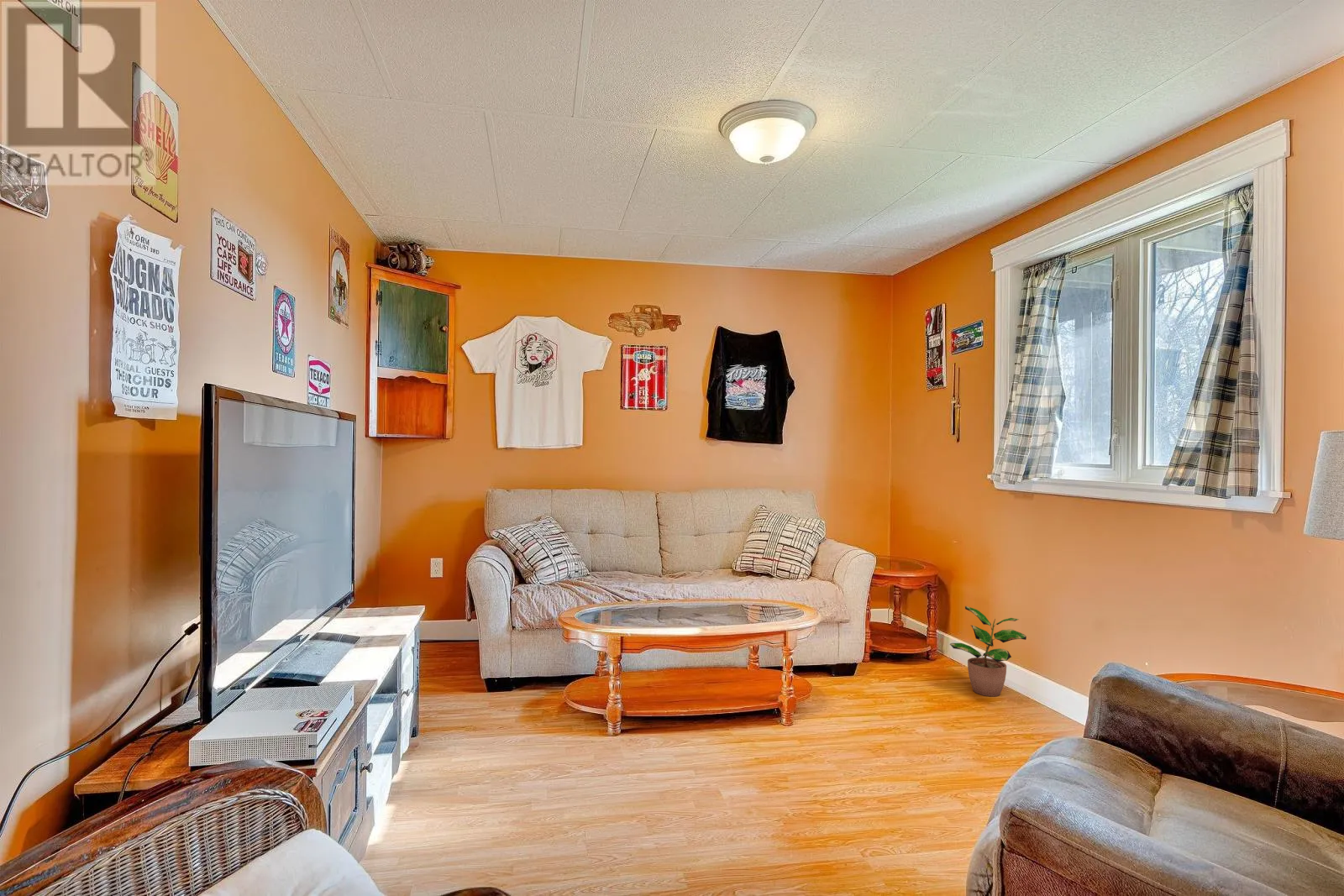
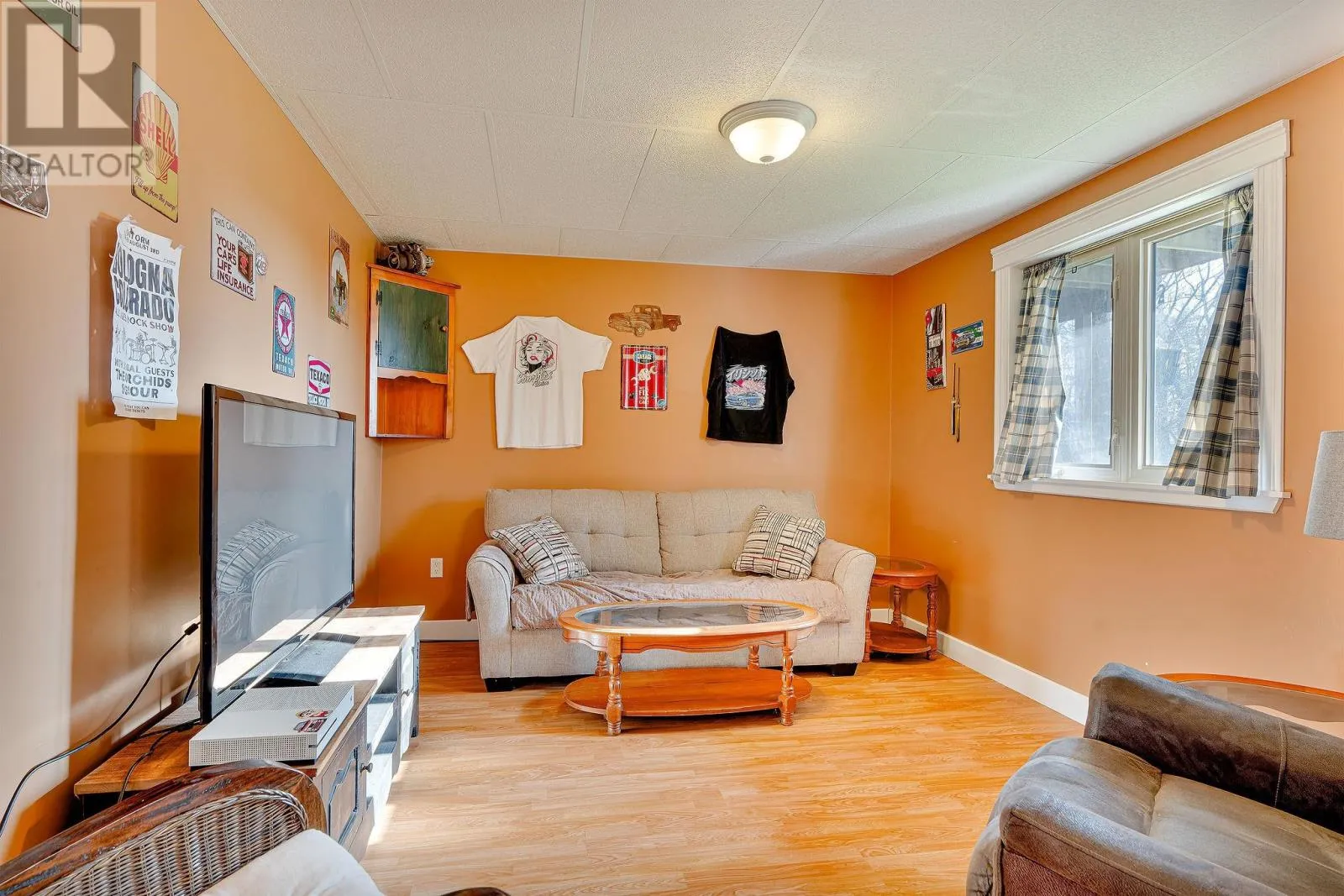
- potted plant [949,605,1027,697]
